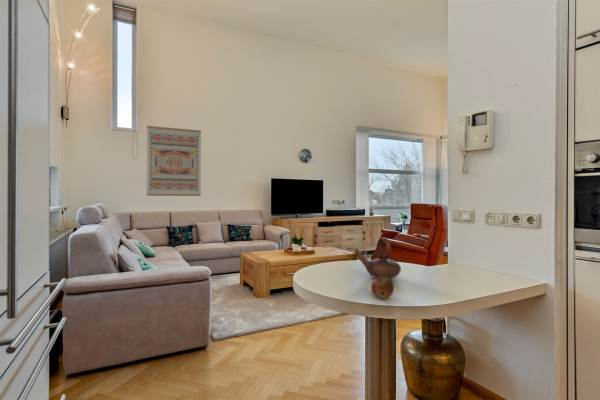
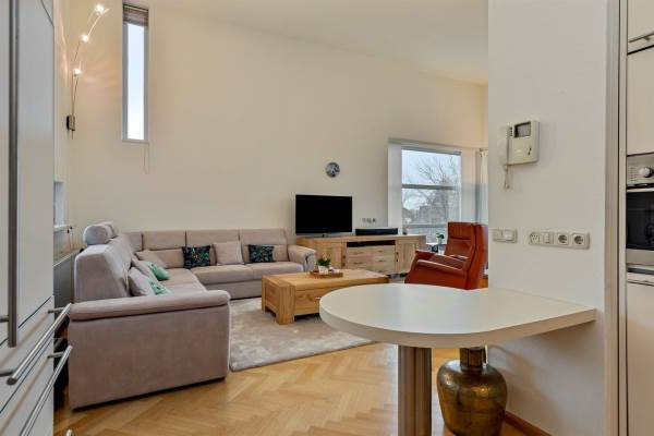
- fruit [370,277,395,300]
- teapot [354,237,402,280]
- wall art [146,125,202,197]
